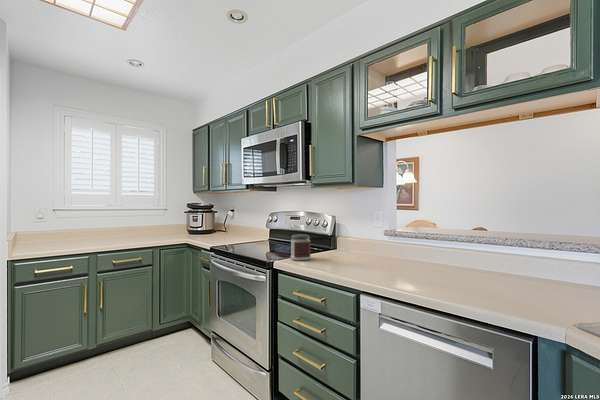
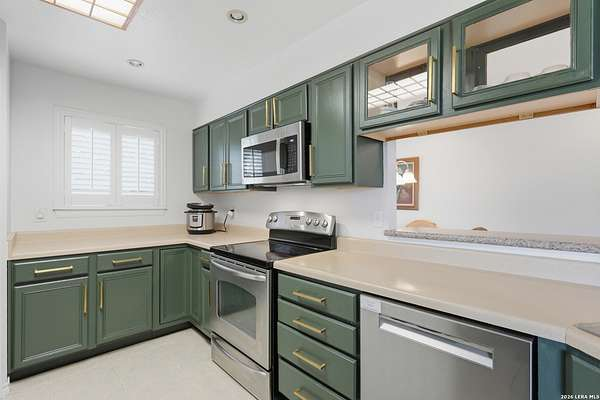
- jar [290,233,312,261]
